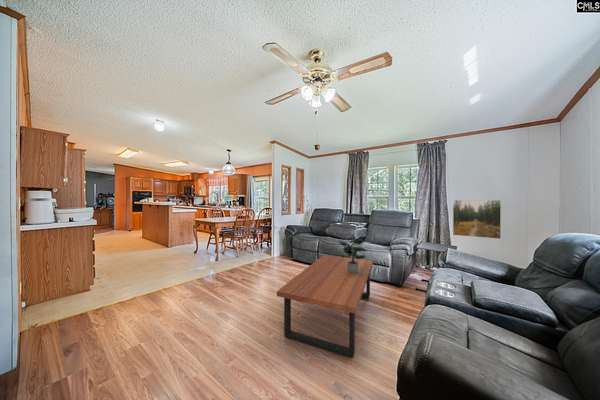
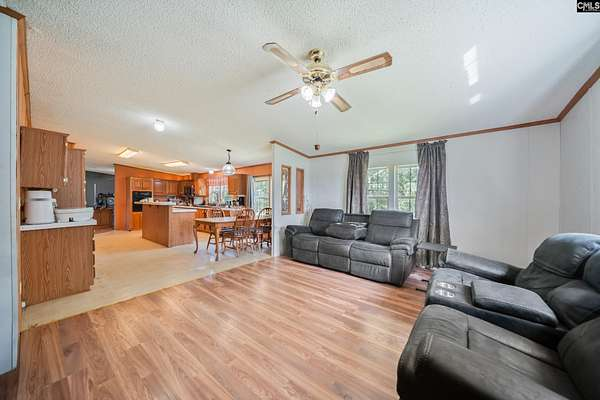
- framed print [452,199,502,240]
- potted plant [337,238,369,273]
- coffee table [276,254,374,359]
